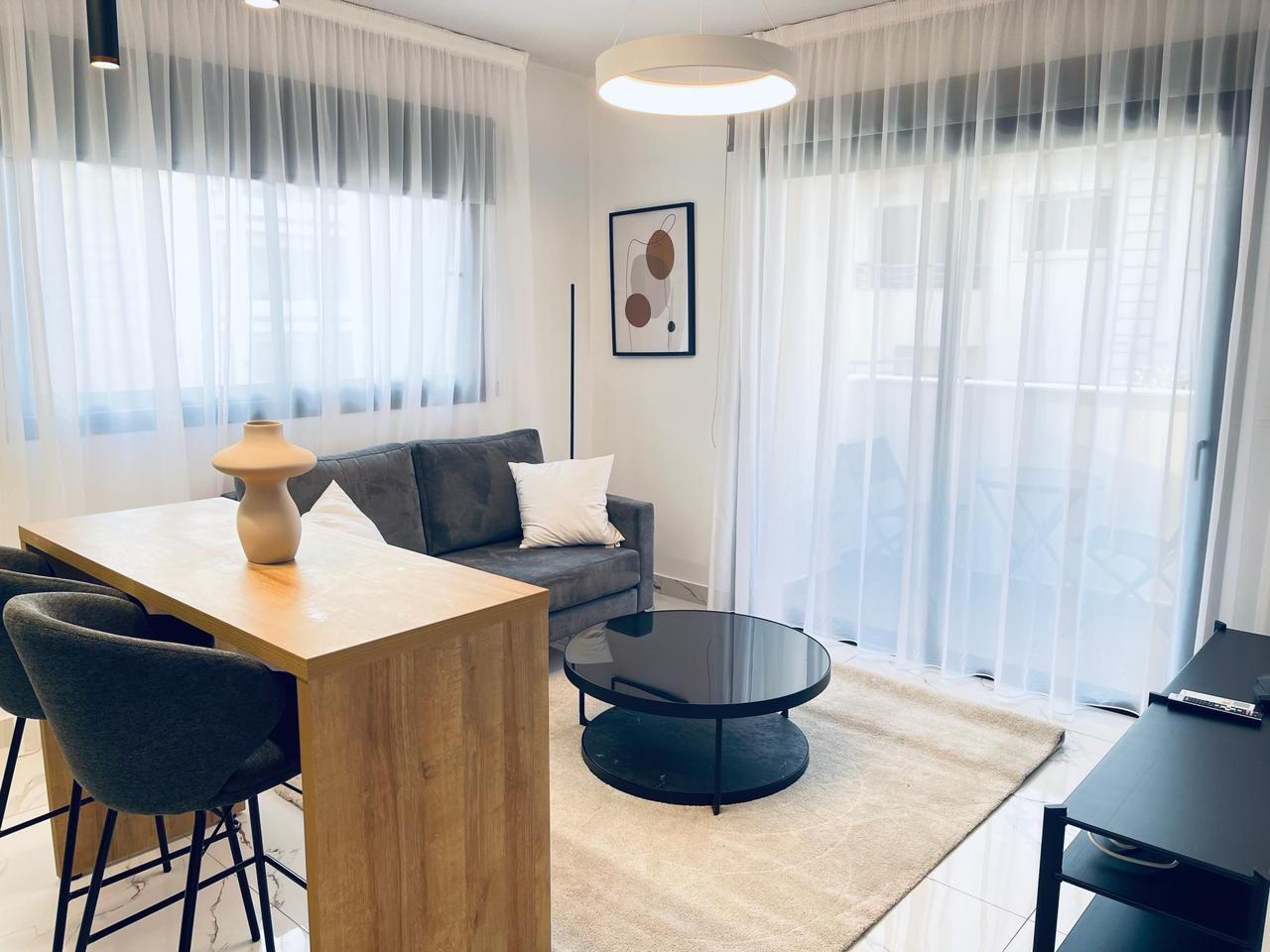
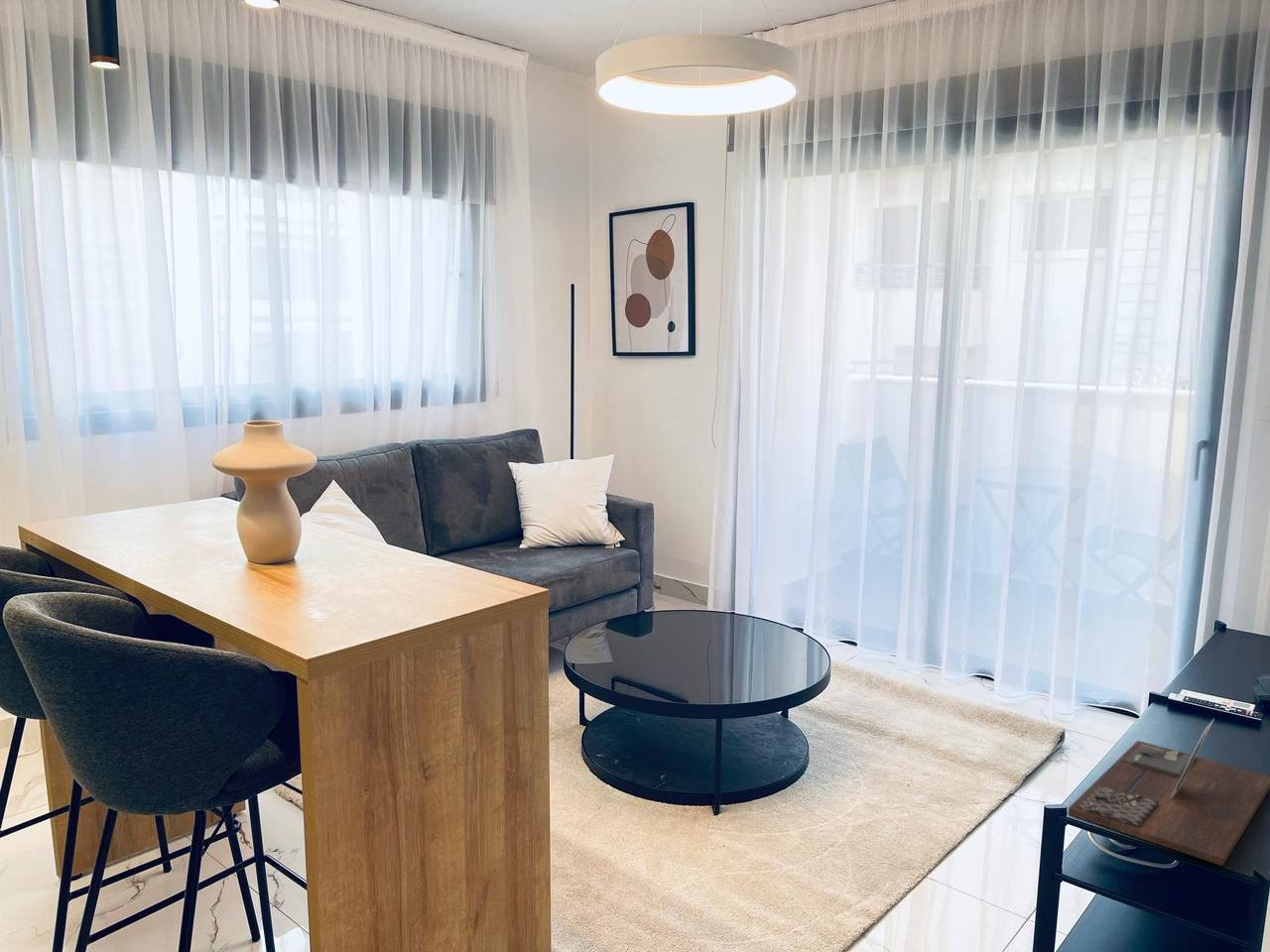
+ decorative tray [1067,718,1270,867]
